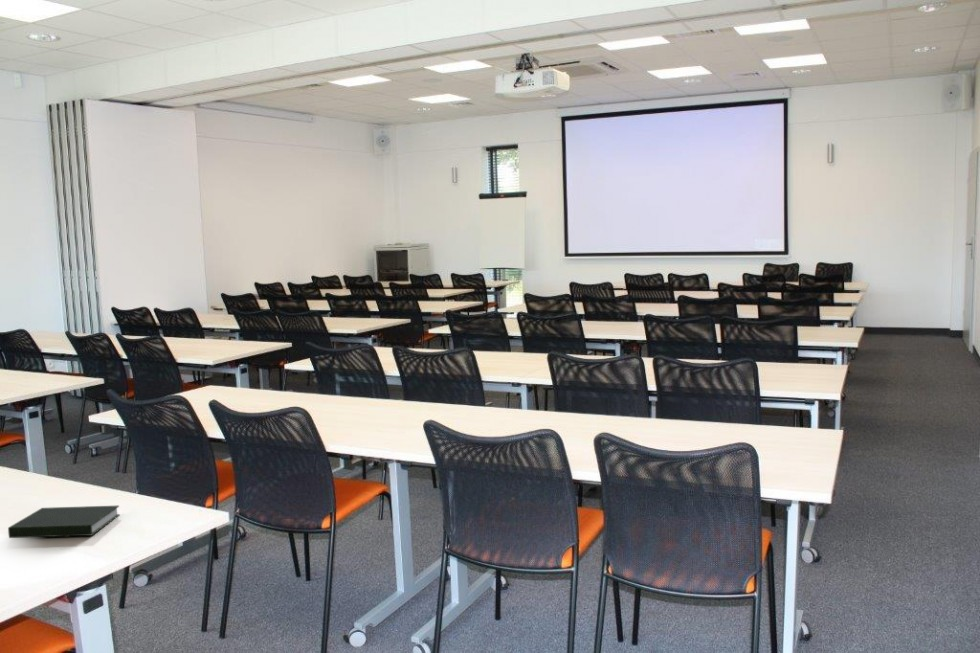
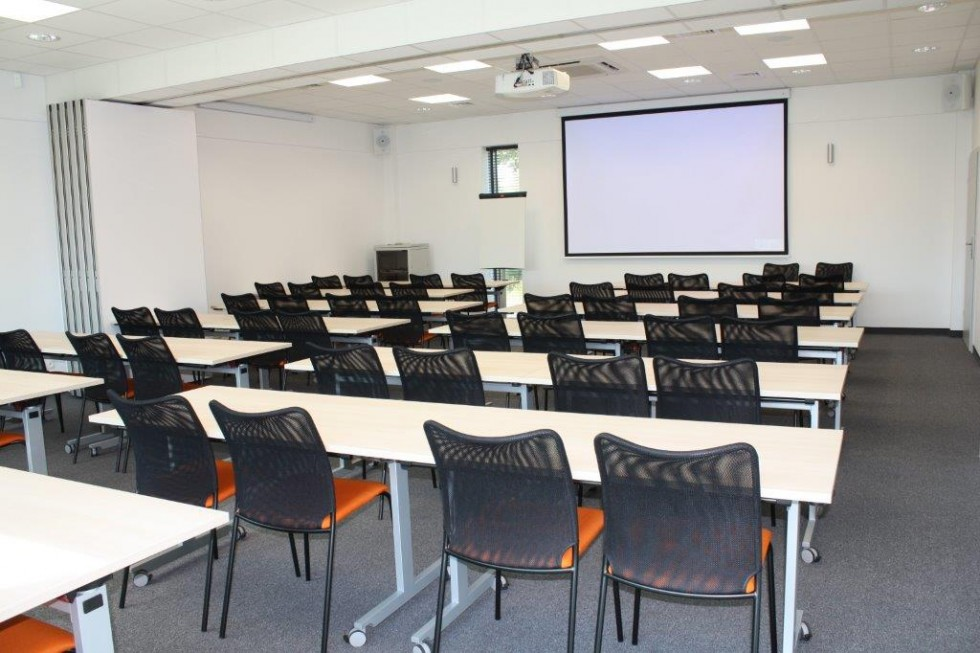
- book [7,504,121,539]
